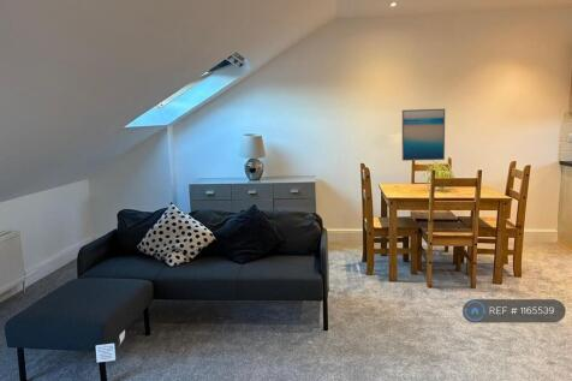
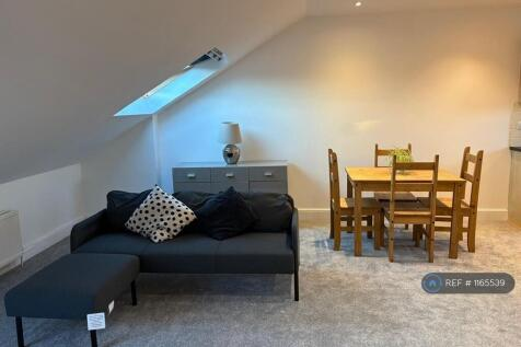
- wall art [401,108,446,162]
